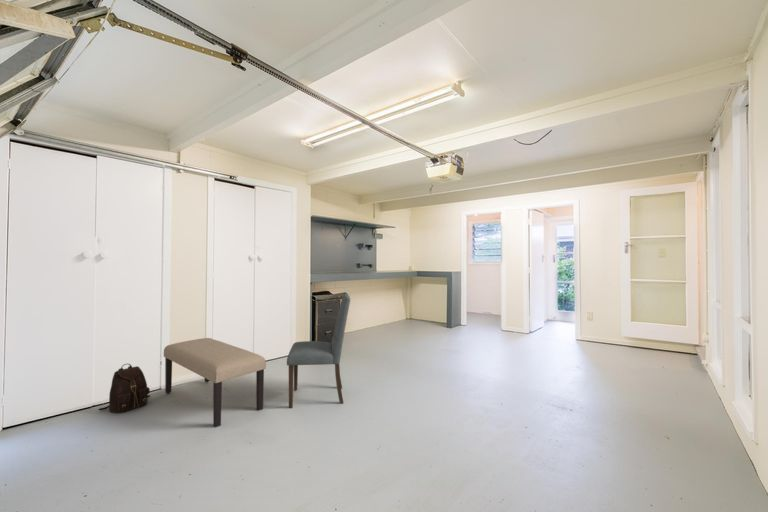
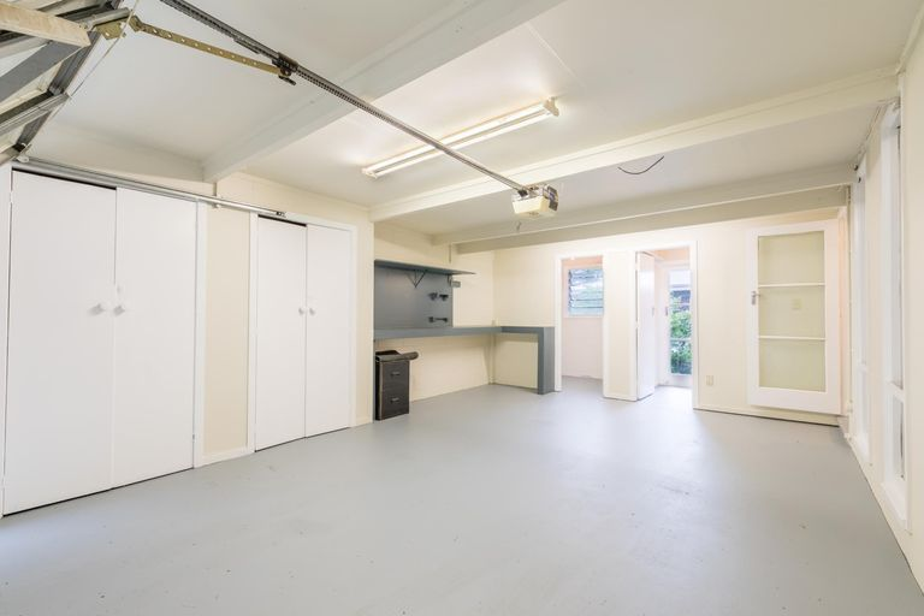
- bench [163,337,267,428]
- dining chair [286,292,351,409]
- backpack [98,363,152,414]
